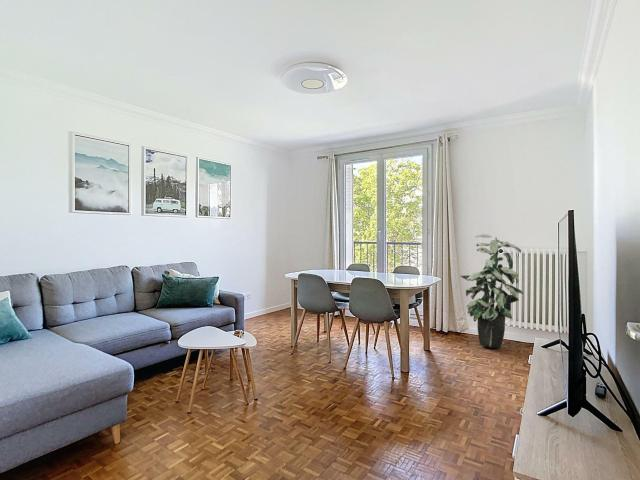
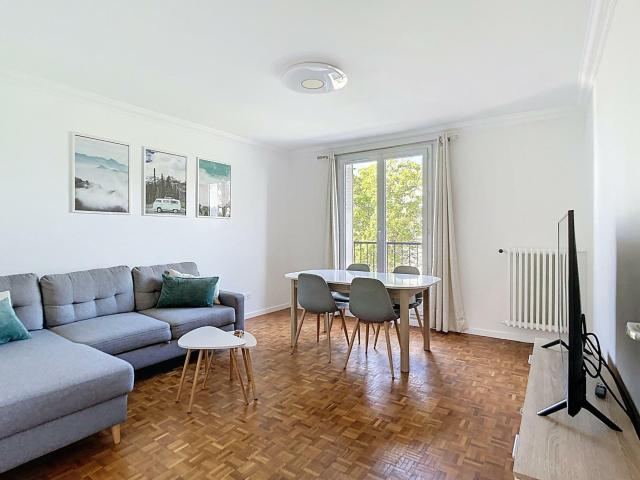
- indoor plant [459,233,524,349]
